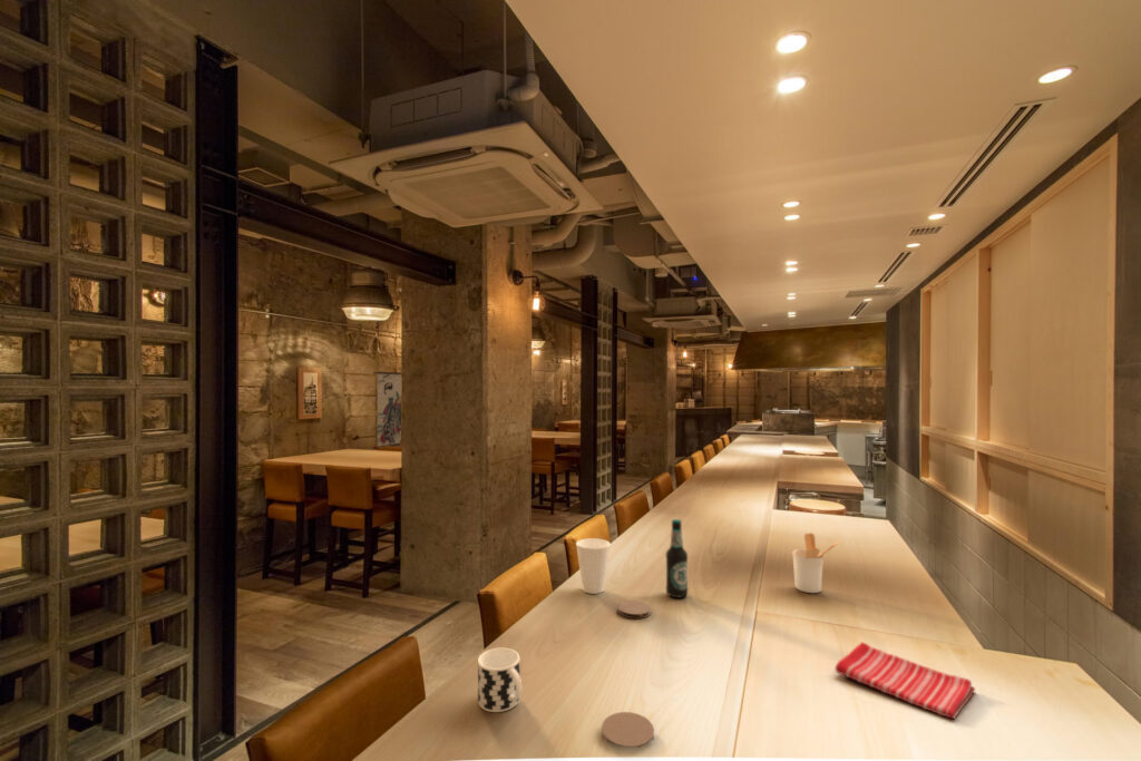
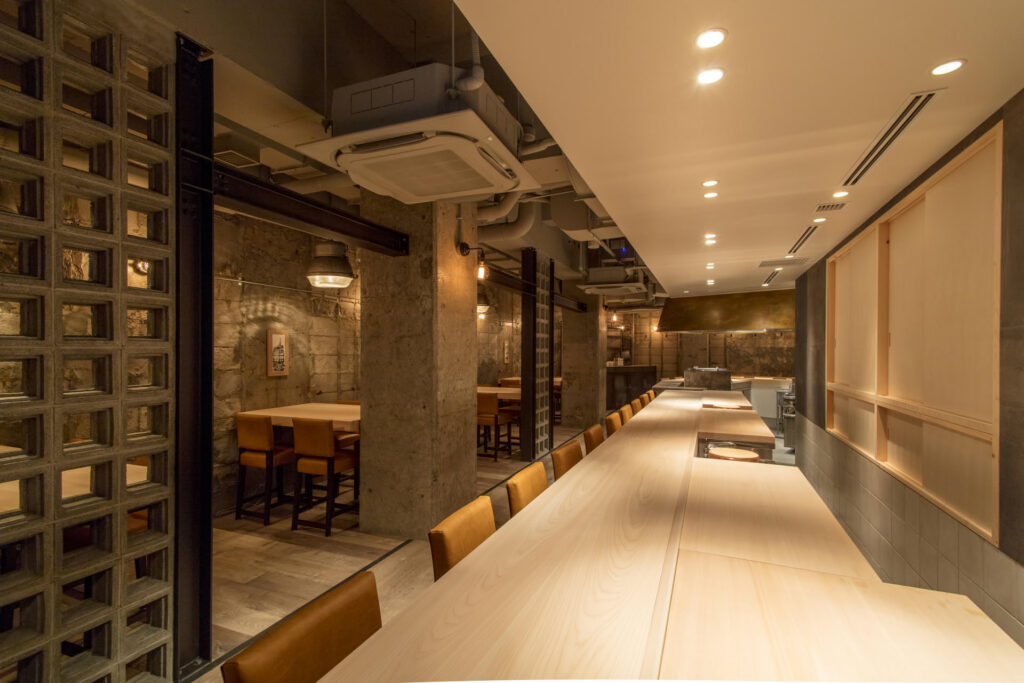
- cup [477,647,523,713]
- coaster [617,599,652,619]
- bottle [665,518,689,598]
- coaster [601,711,655,748]
- dish towel [835,641,976,720]
- utensil holder [791,531,840,594]
- cup [575,537,612,595]
- wall scroll [372,362,402,450]
